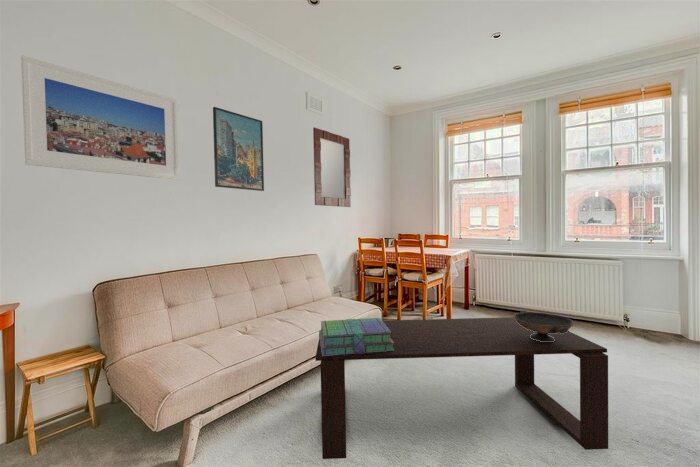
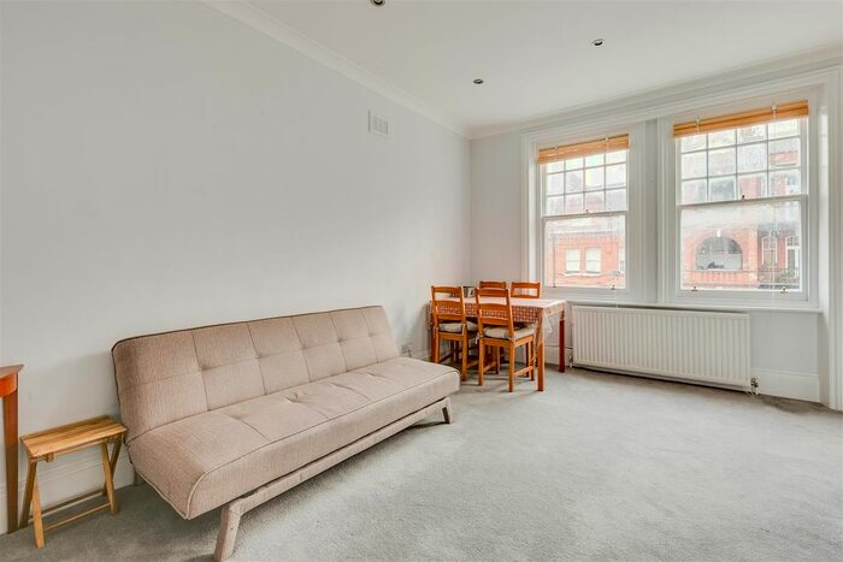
- stack of books [318,317,394,356]
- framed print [20,55,180,181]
- home mirror [312,126,352,208]
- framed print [212,106,265,192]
- decorative bowl [513,309,574,342]
- coffee table [314,316,609,460]
